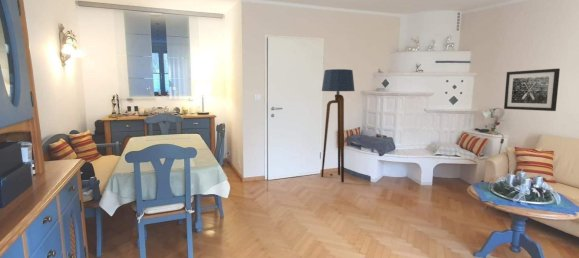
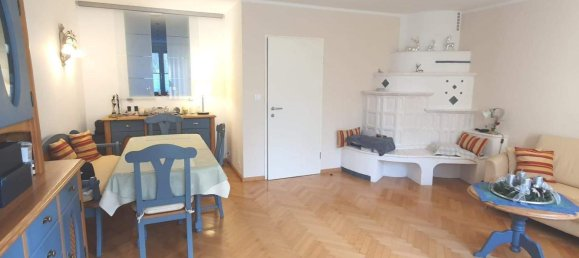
- floor lamp [320,68,356,183]
- wall art [503,68,561,112]
